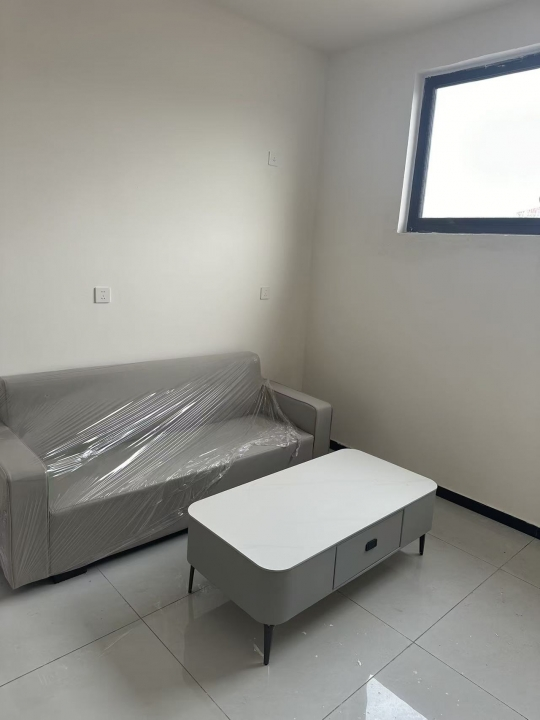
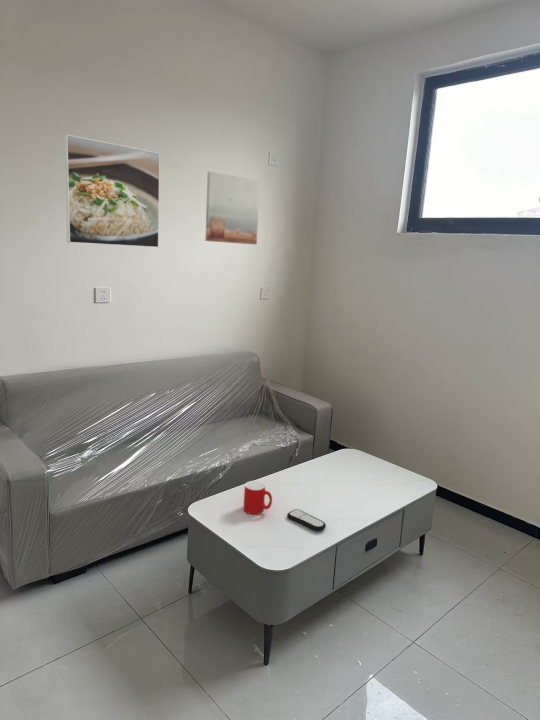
+ wall art [204,171,261,246]
+ remote control [286,508,327,532]
+ cup [243,480,273,515]
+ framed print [63,133,161,249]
